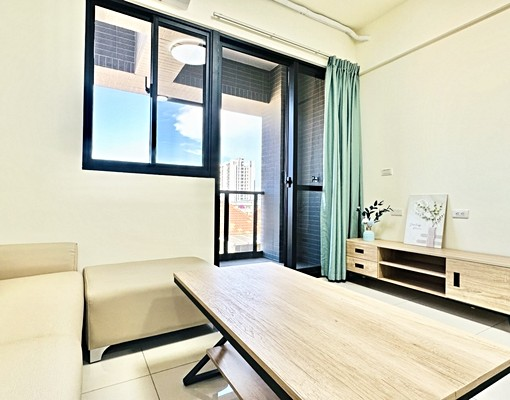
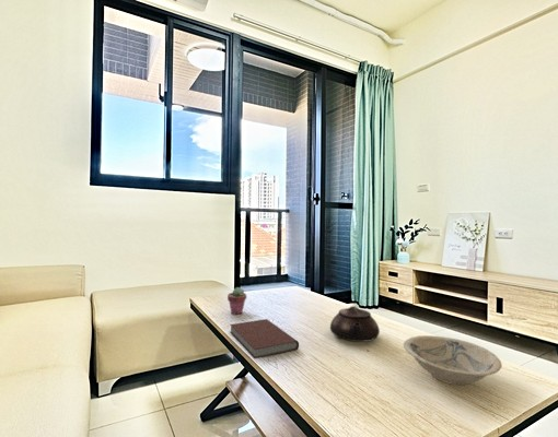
+ book [229,318,300,359]
+ teapot [329,305,381,343]
+ bowl [403,334,503,386]
+ potted succulent [226,286,247,315]
